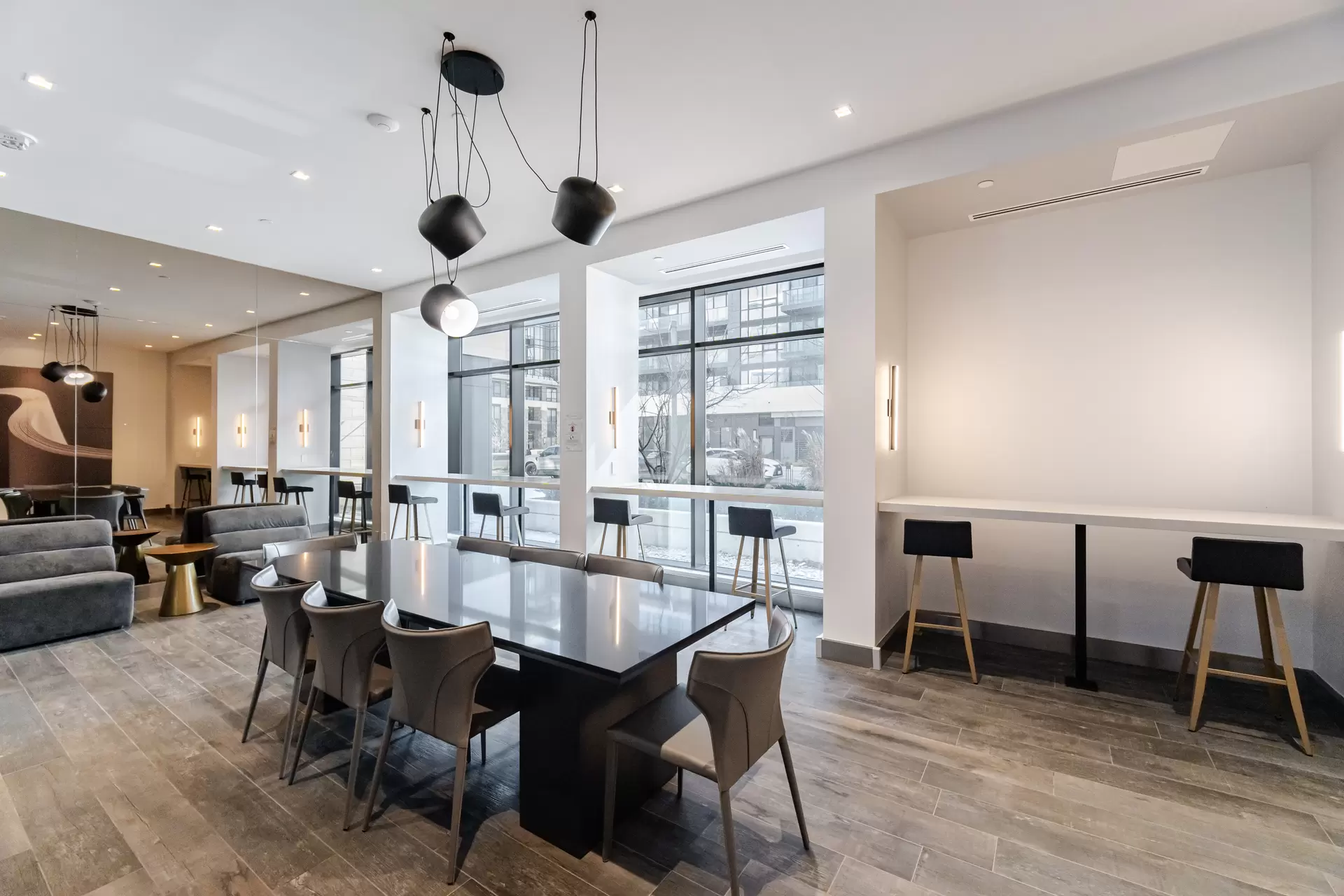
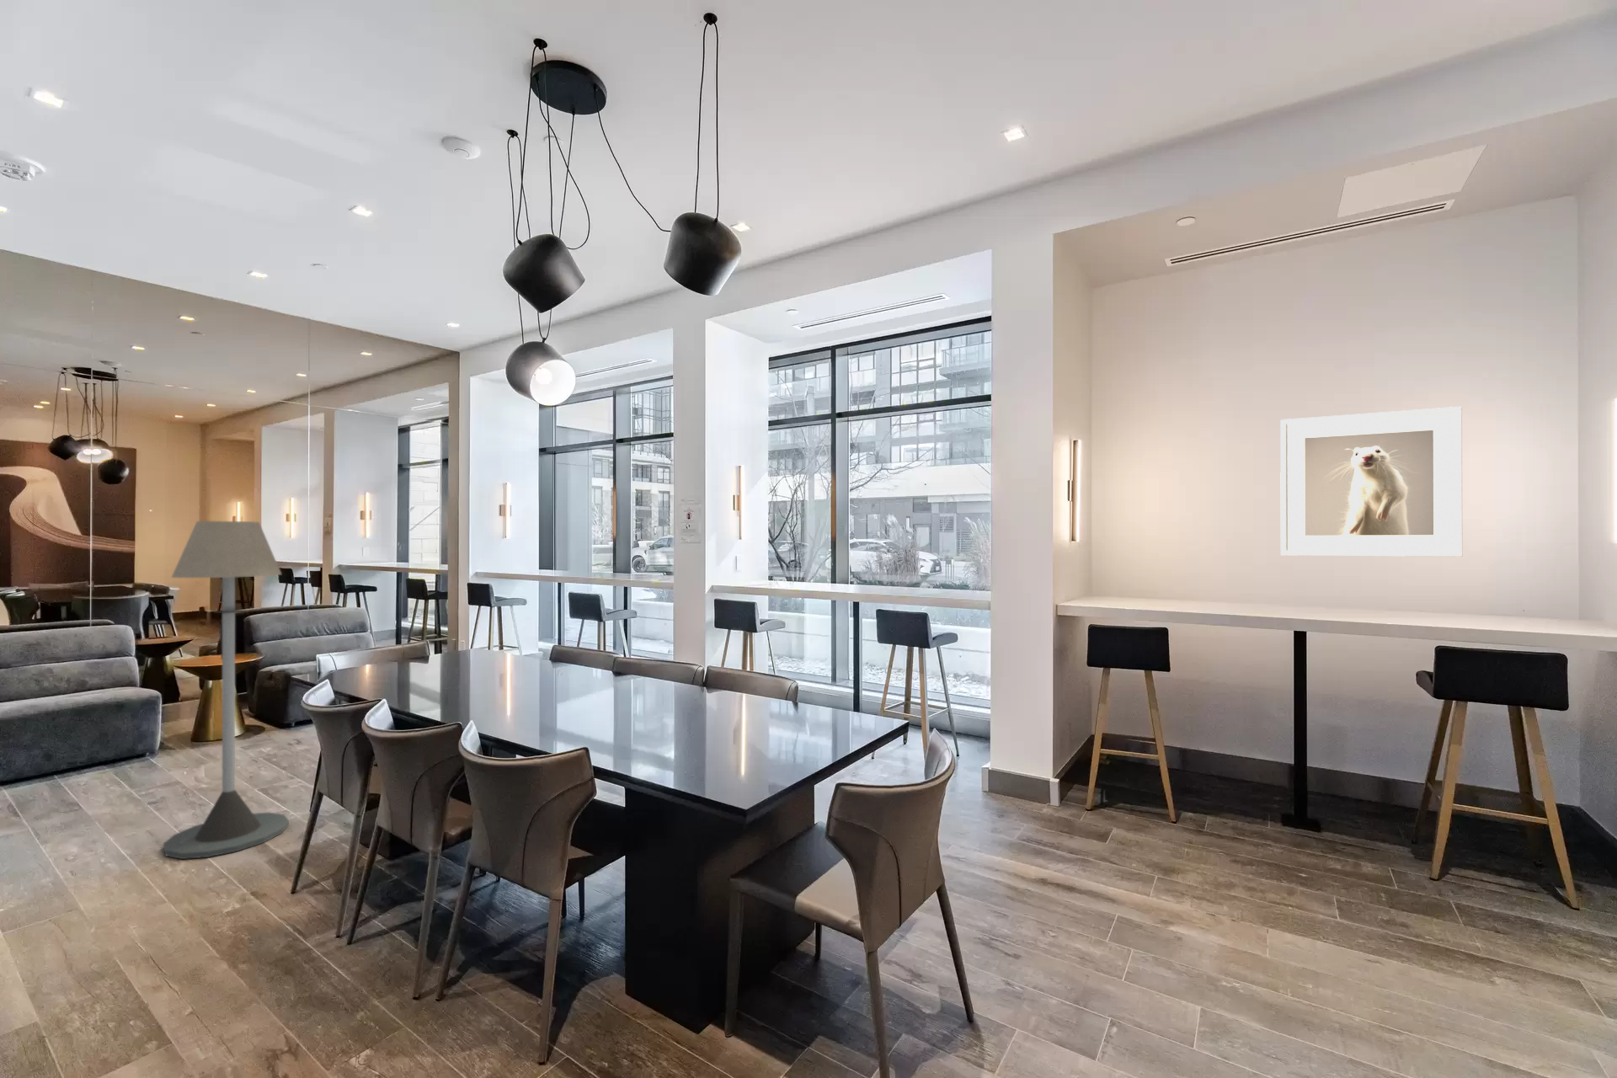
+ floor lamp [162,521,290,860]
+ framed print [1279,405,1463,557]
